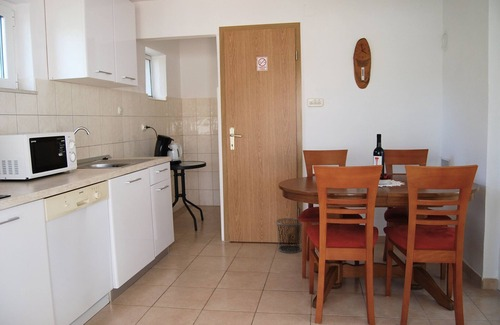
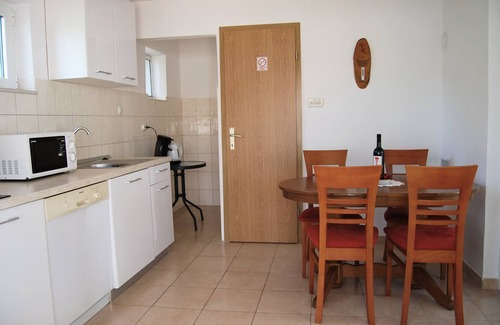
- waste bin [275,217,303,254]
